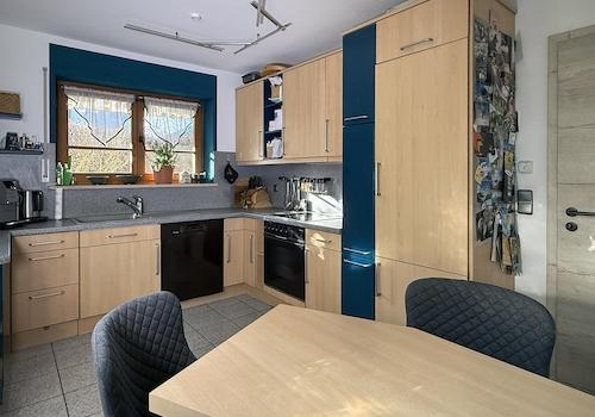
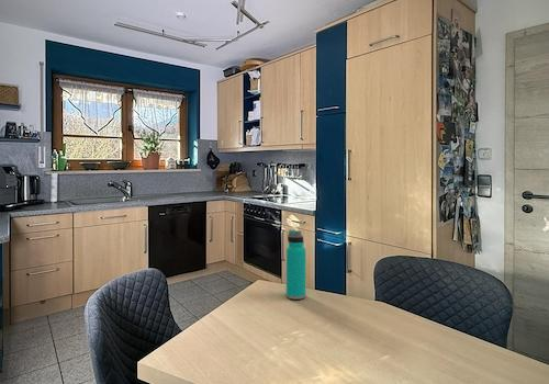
+ water bottle [285,229,306,301]
